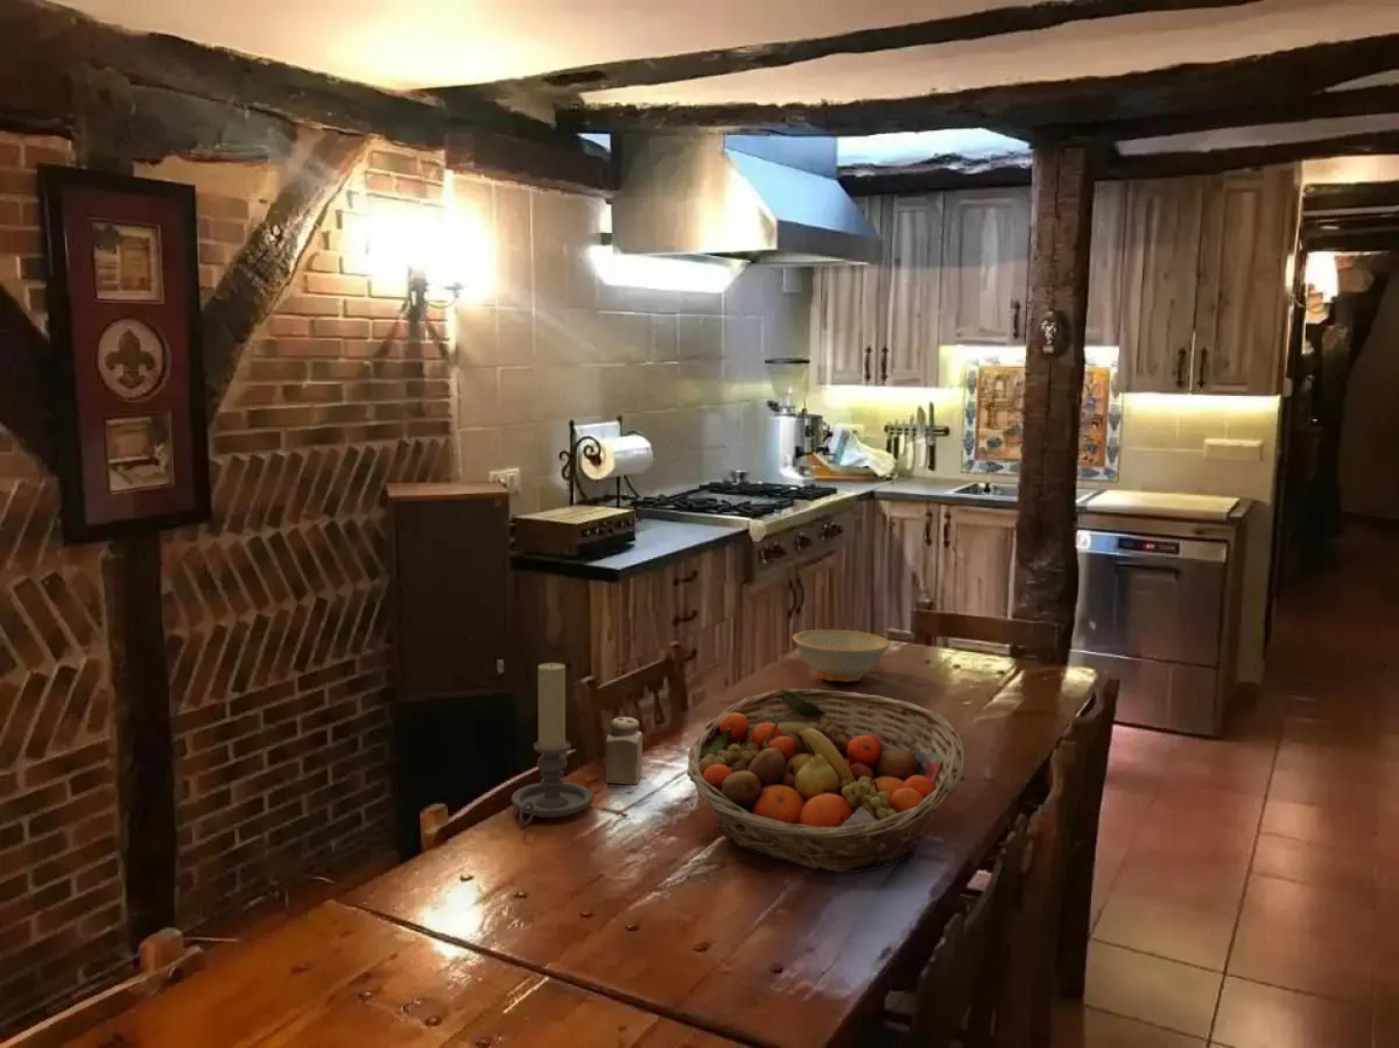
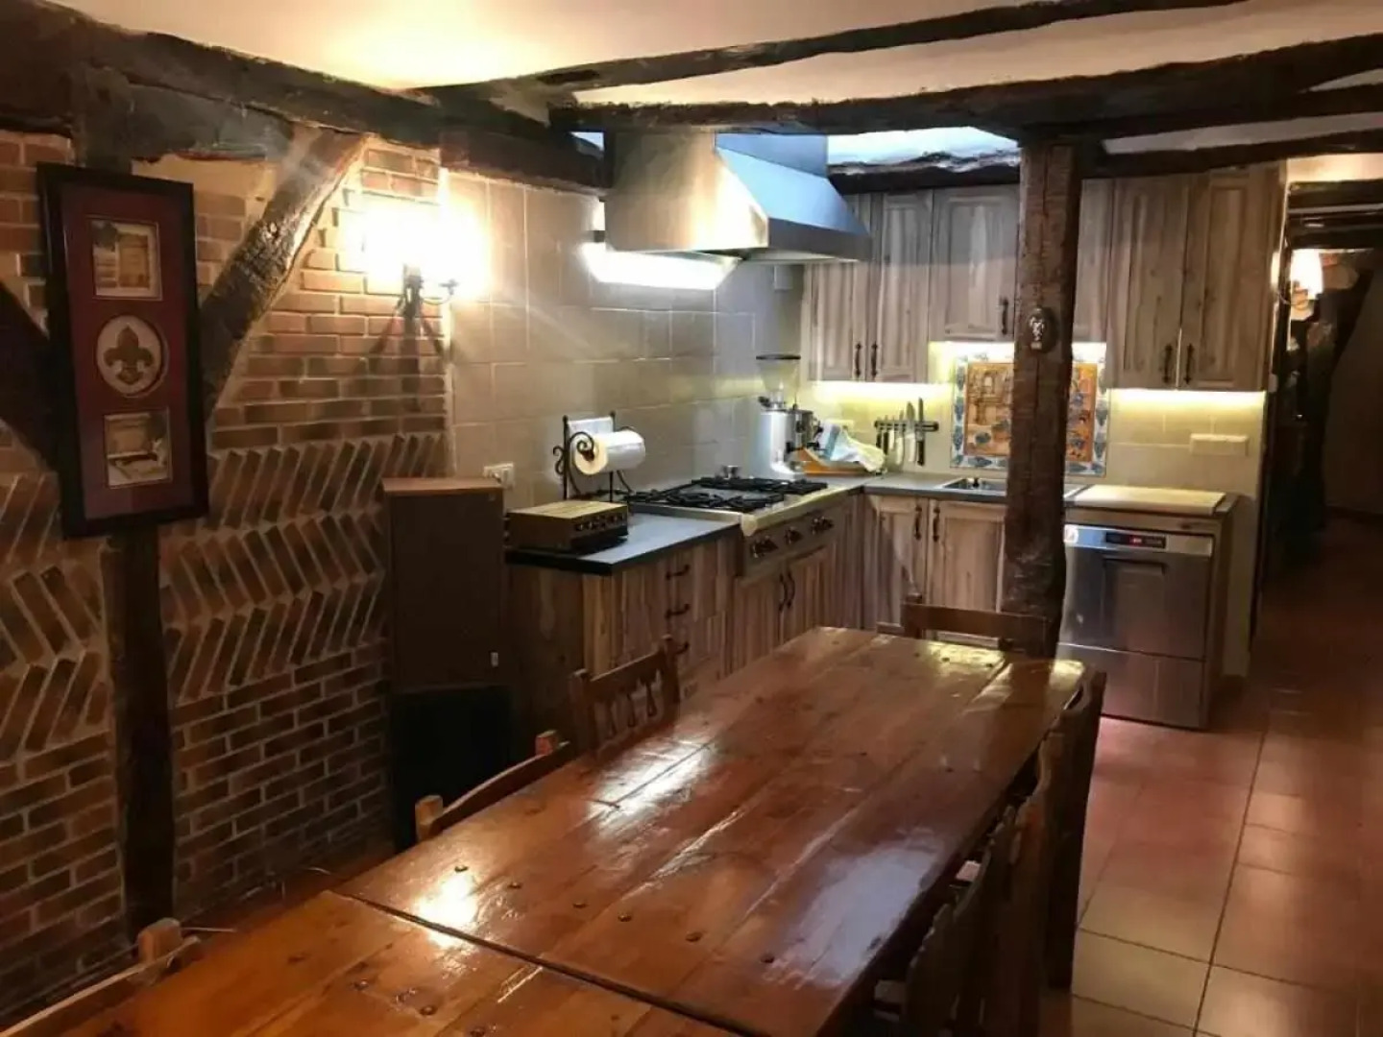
- candle holder [510,662,594,826]
- fruit basket [686,688,966,873]
- salt shaker [605,717,643,785]
- dish [792,629,891,684]
